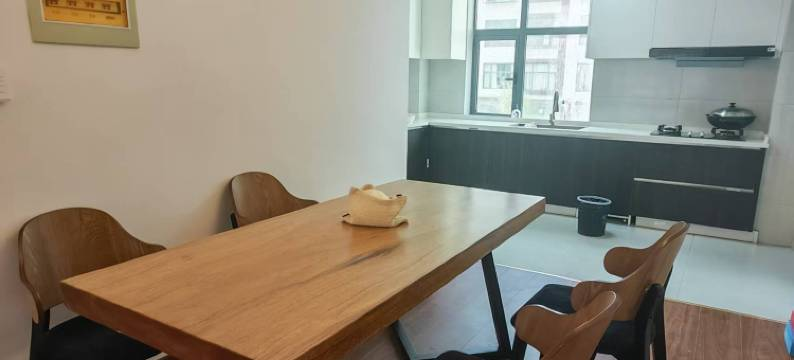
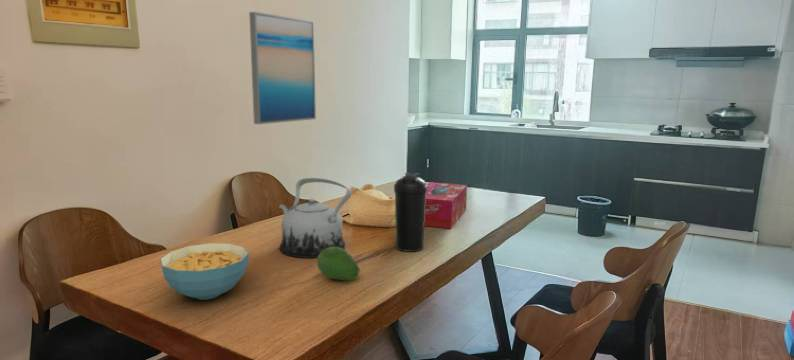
+ water bottle [393,172,427,253]
+ wall art [248,11,317,125]
+ fruit [316,247,361,281]
+ tissue box [424,181,468,229]
+ teapot [278,177,352,259]
+ cereal bowl [159,242,250,301]
